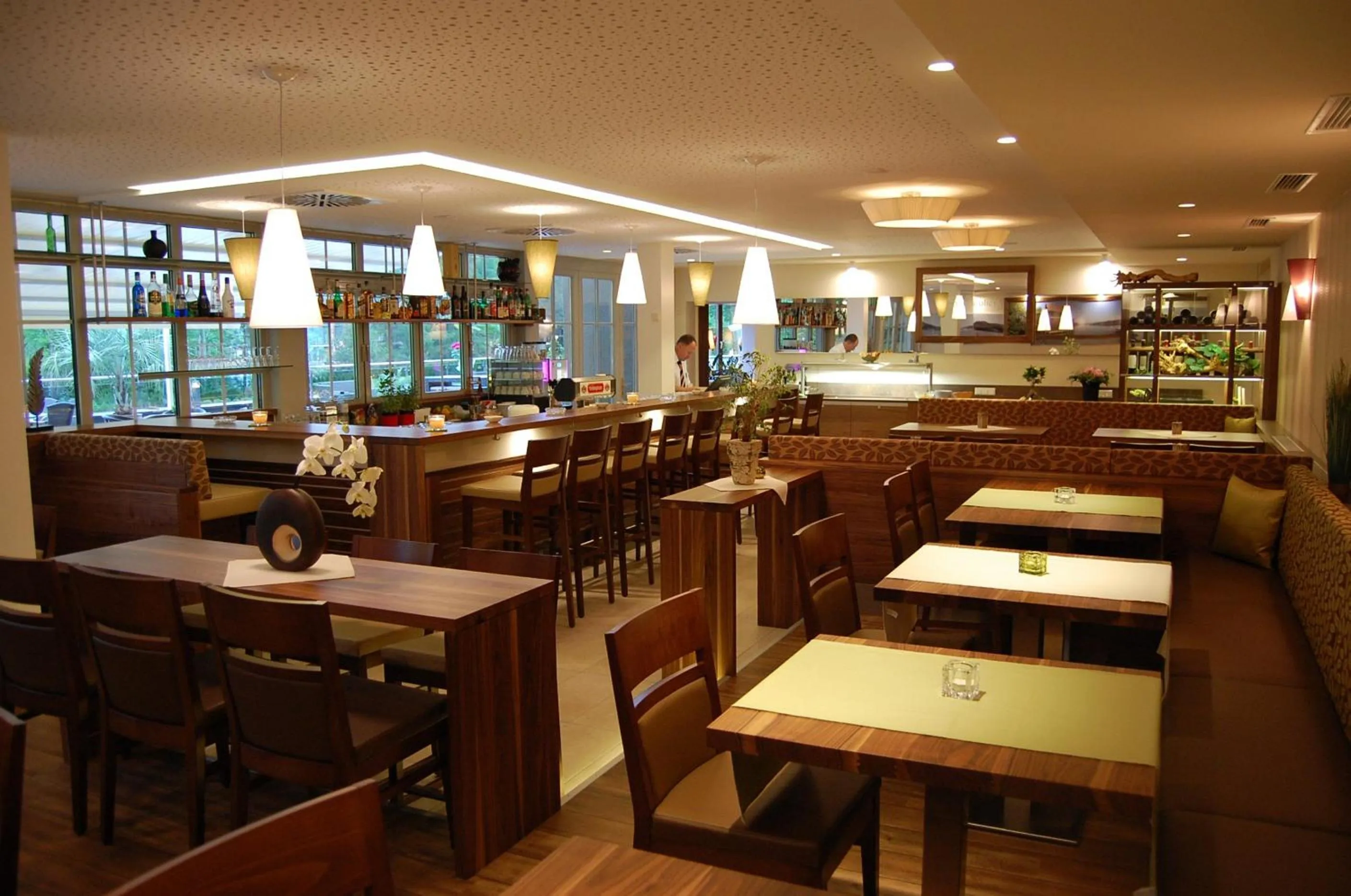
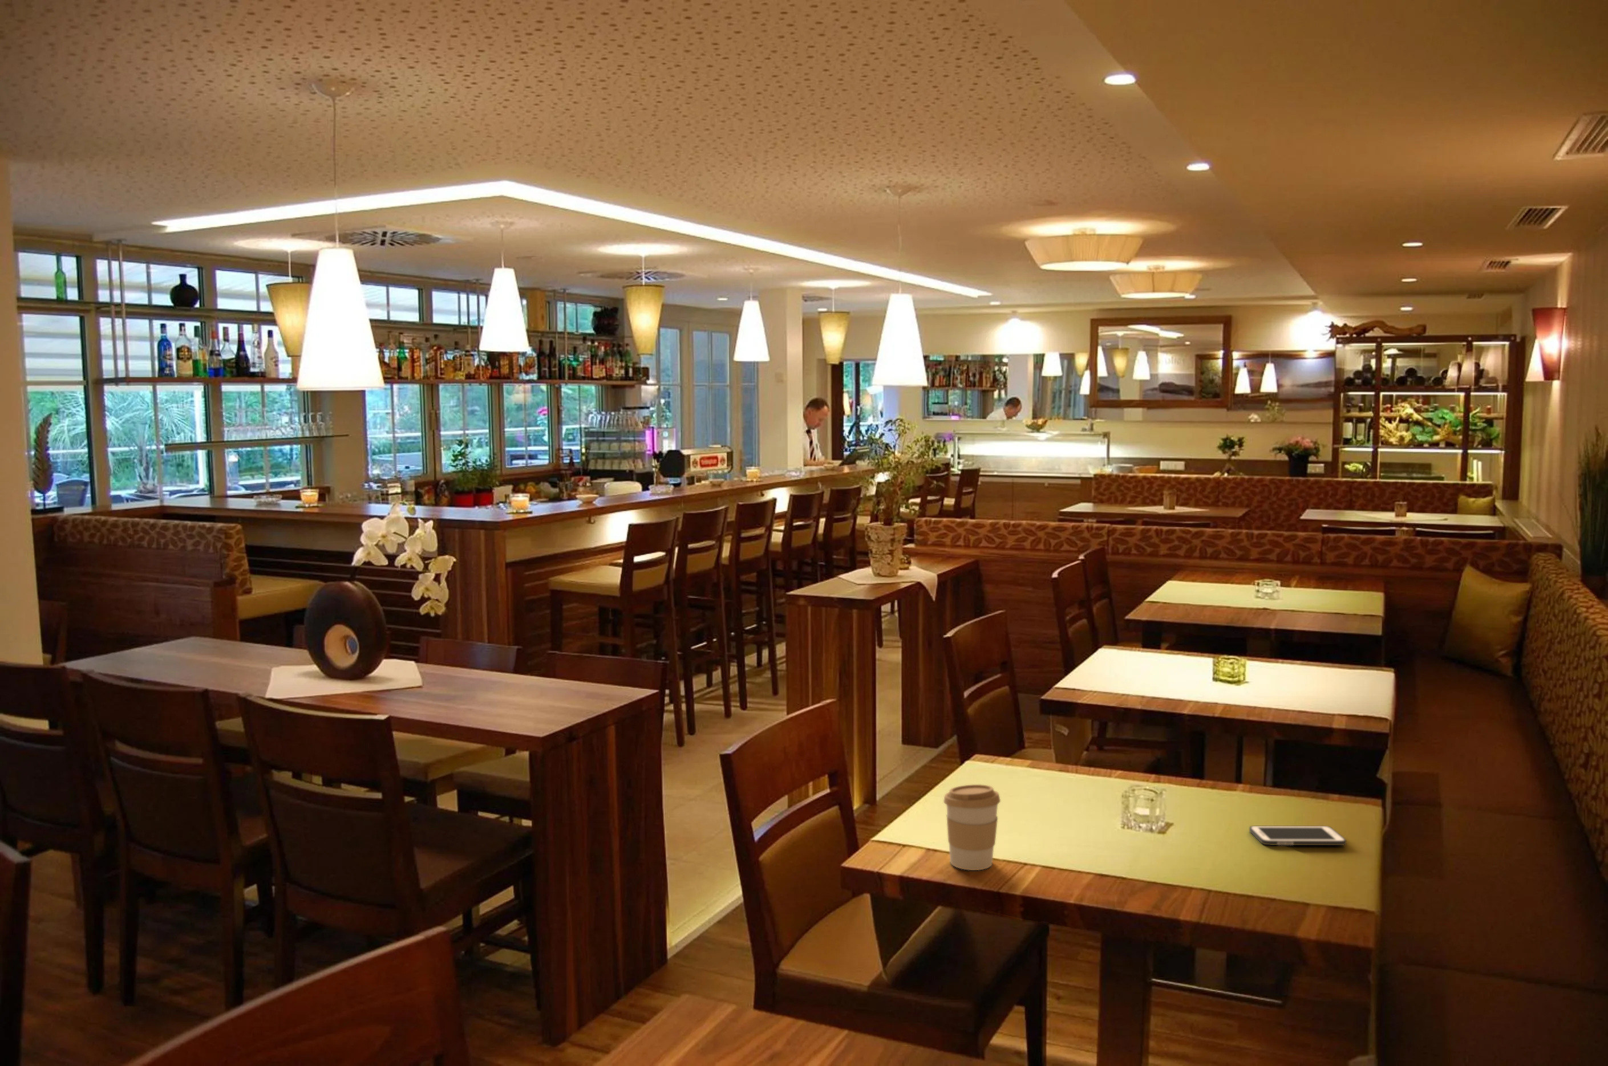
+ coffee cup [943,784,1001,871]
+ cell phone [1249,826,1347,846]
